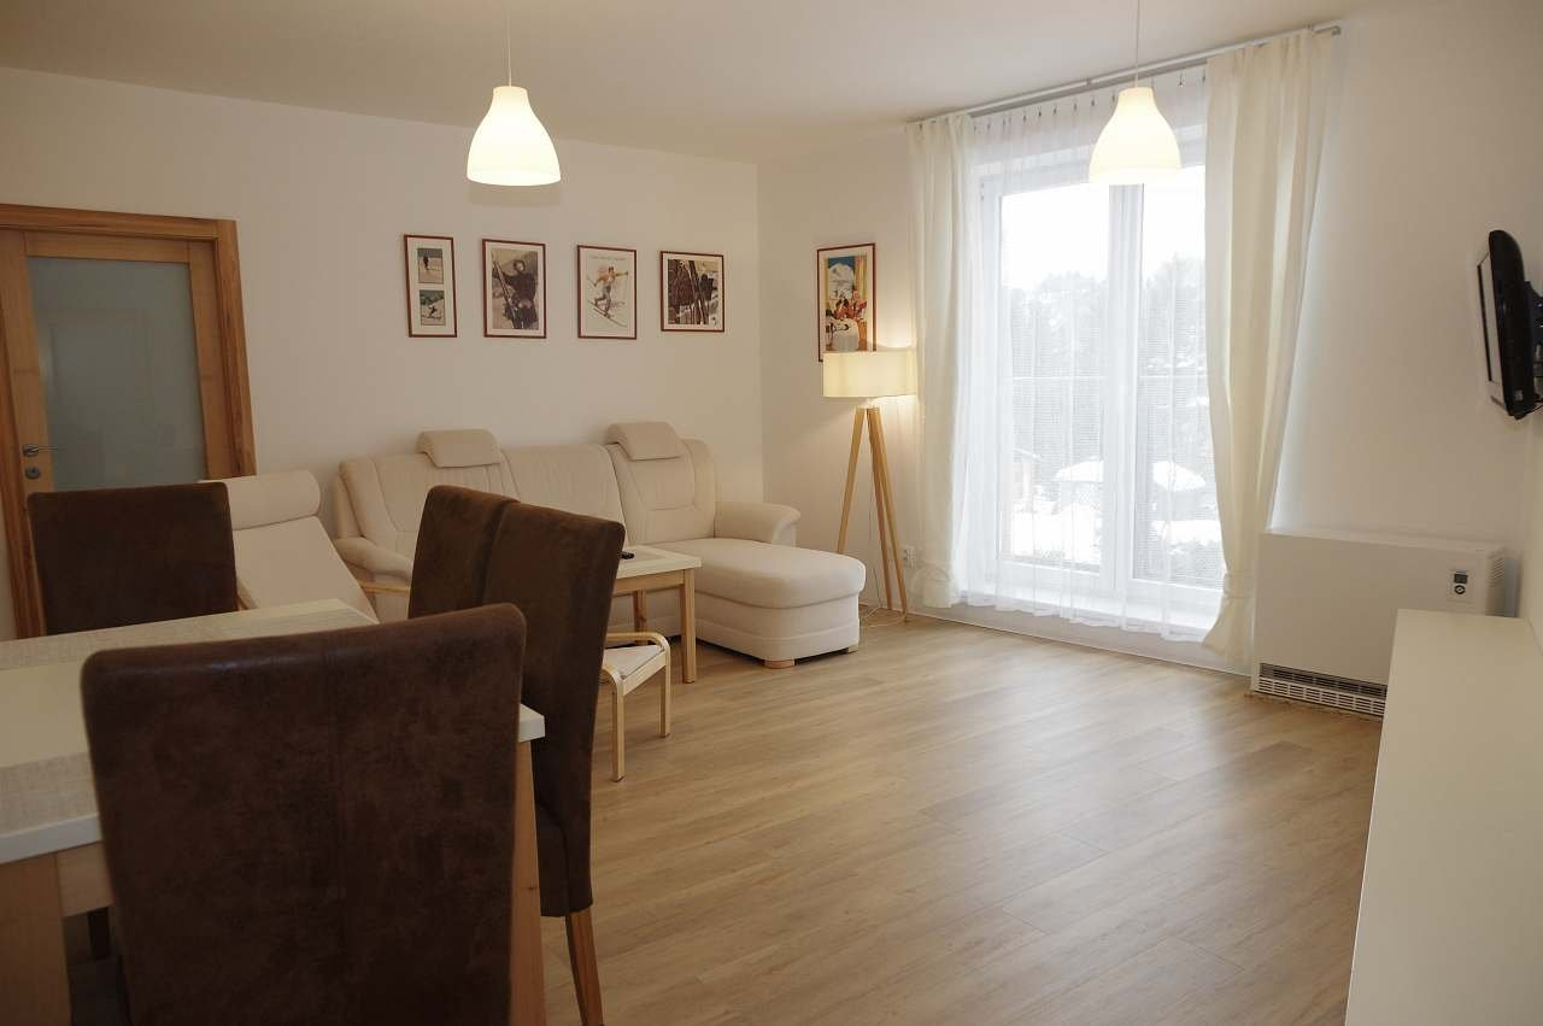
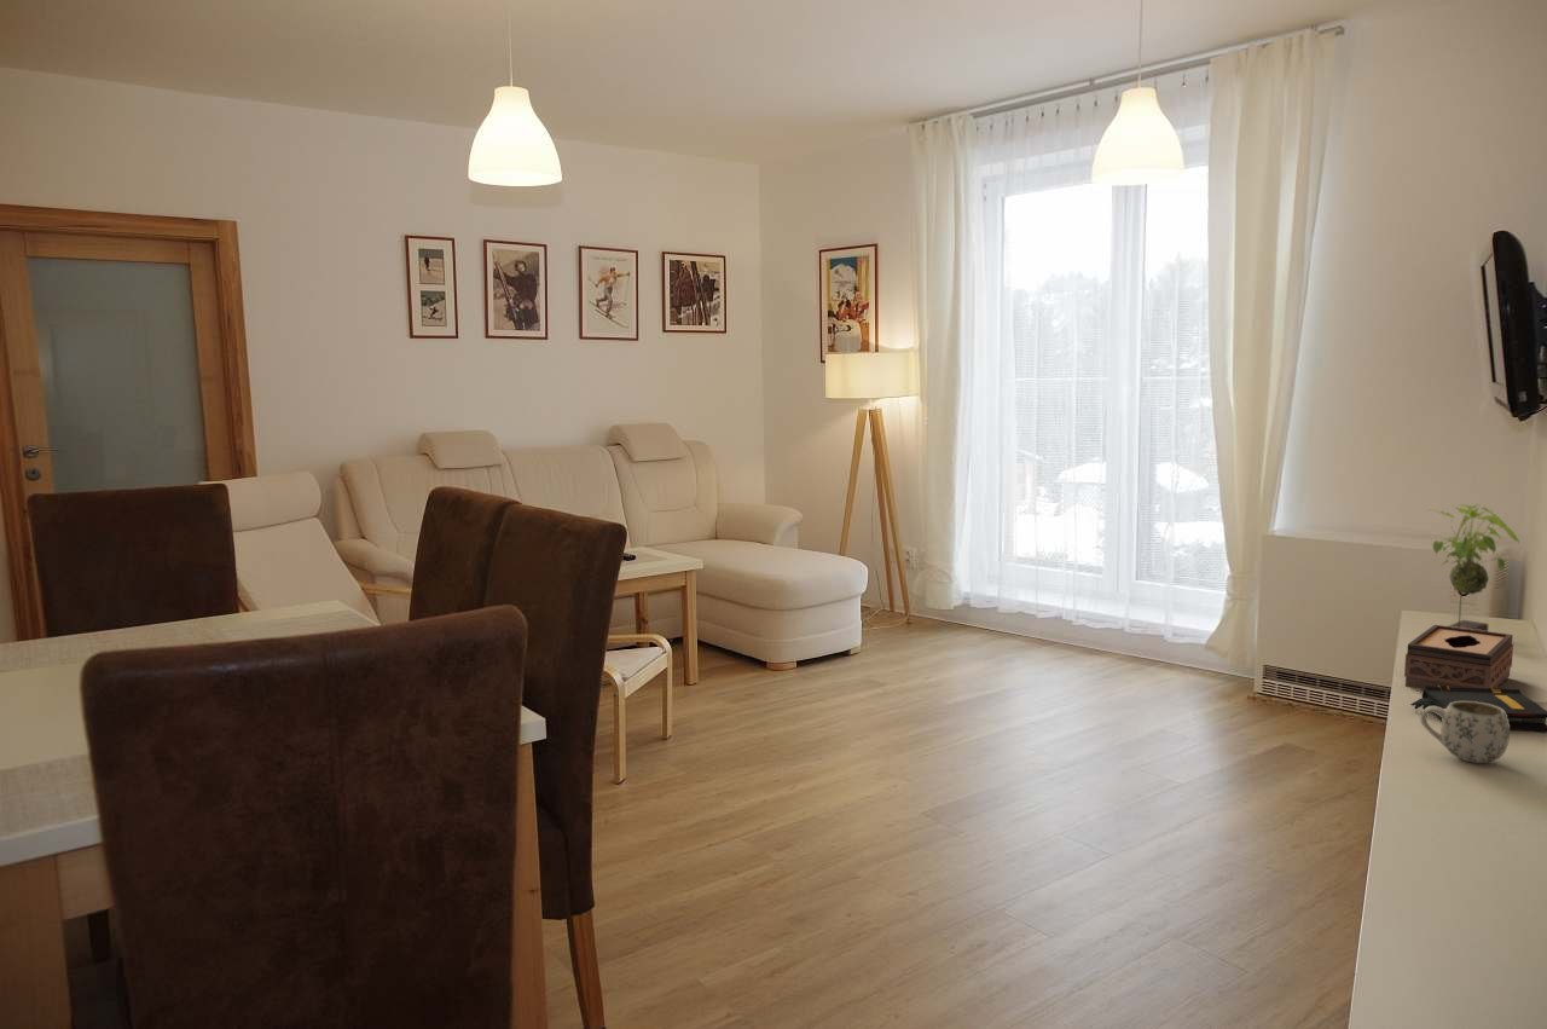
+ plant [1429,503,1520,631]
+ book [1409,686,1547,733]
+ tissue box [1403,624,1514,690]
+ mug [1419,701,1511,764]
